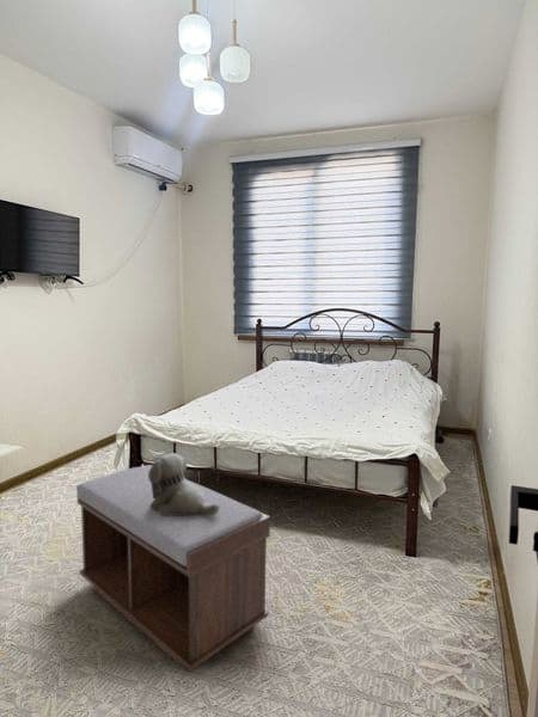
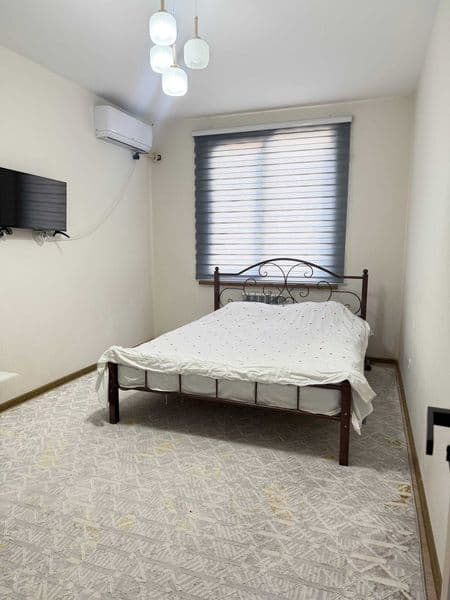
- bench [75,464,271,674]
- plush toy [148,452,220,516]
